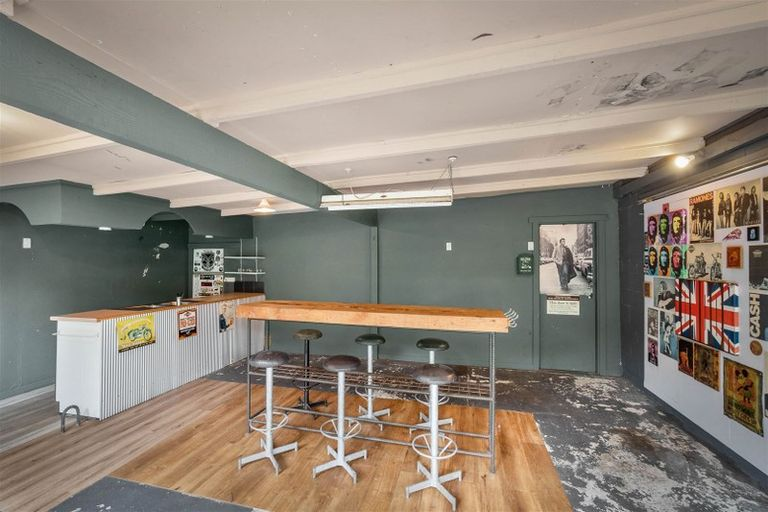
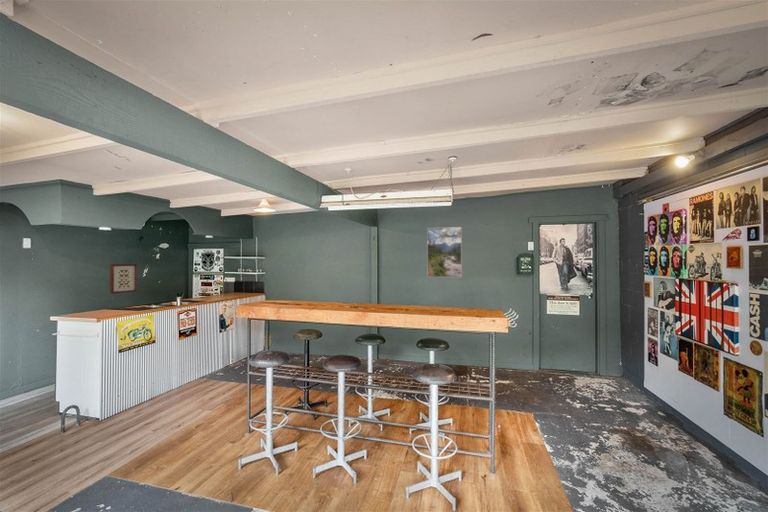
+ wall art [109,263,138,295]
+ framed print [426,226,463,278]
